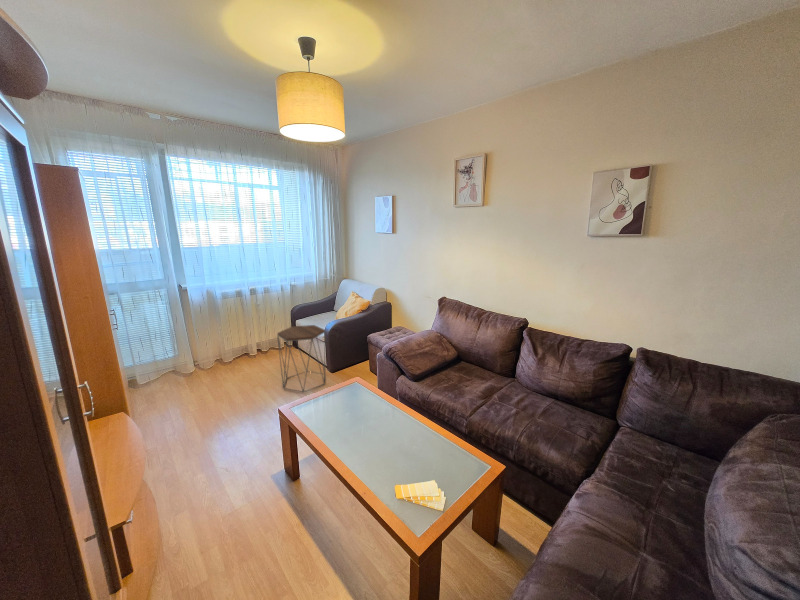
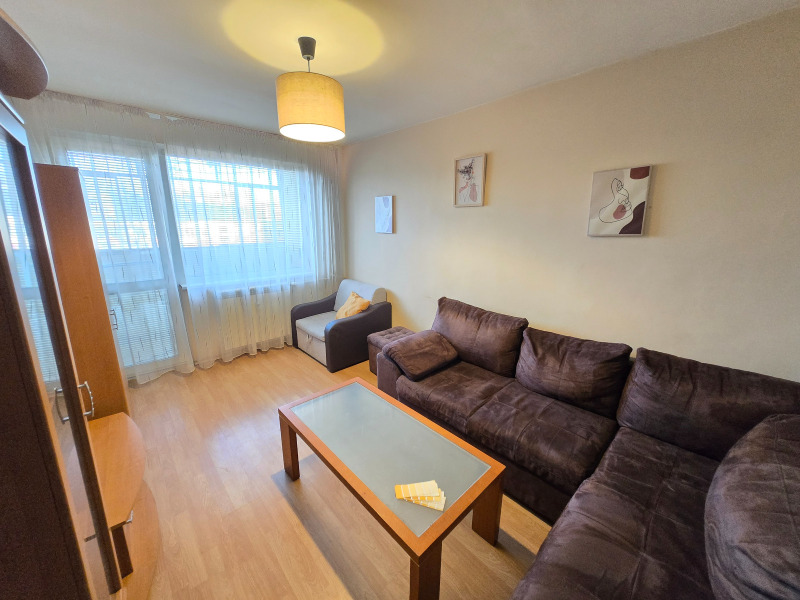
- side table [276,324,326,393]
